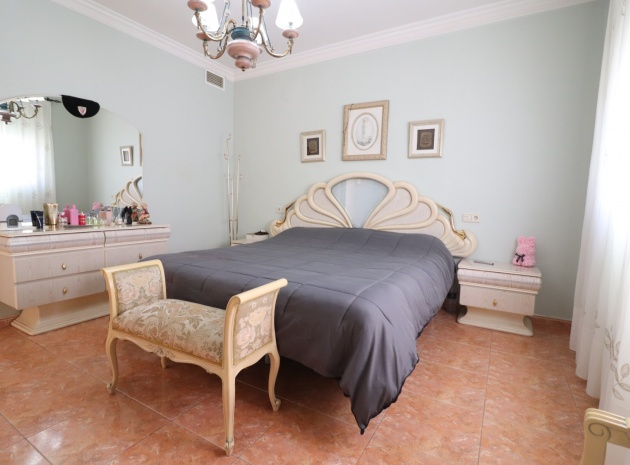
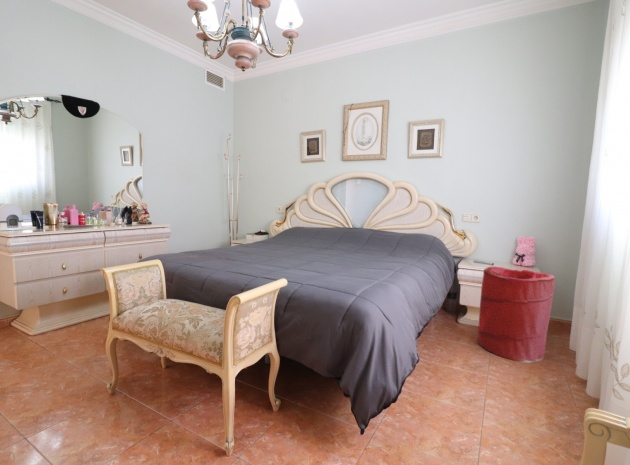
+ laundry hamper [477,266,556,363]
